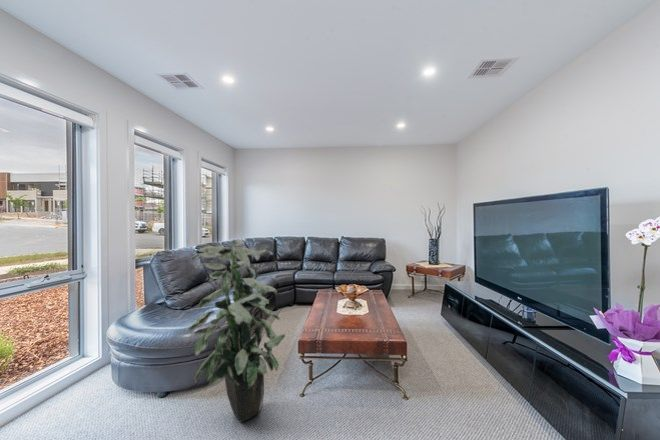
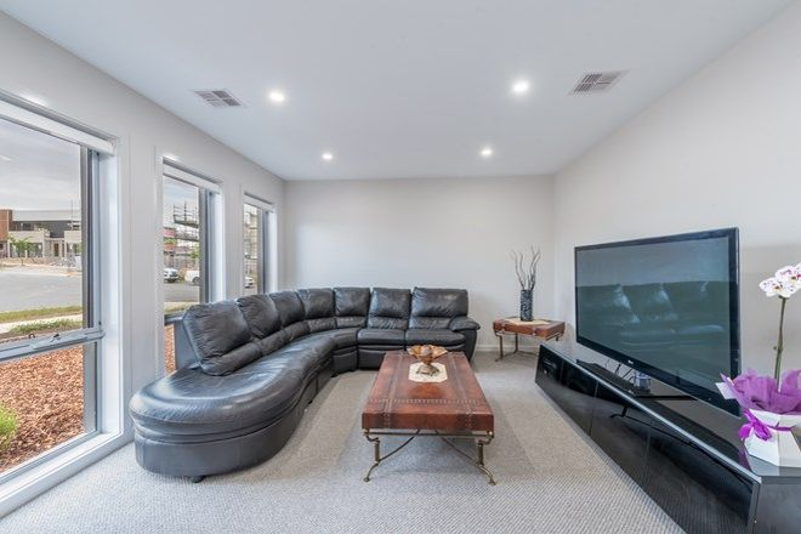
- indoor plant [188,238,286,423]
